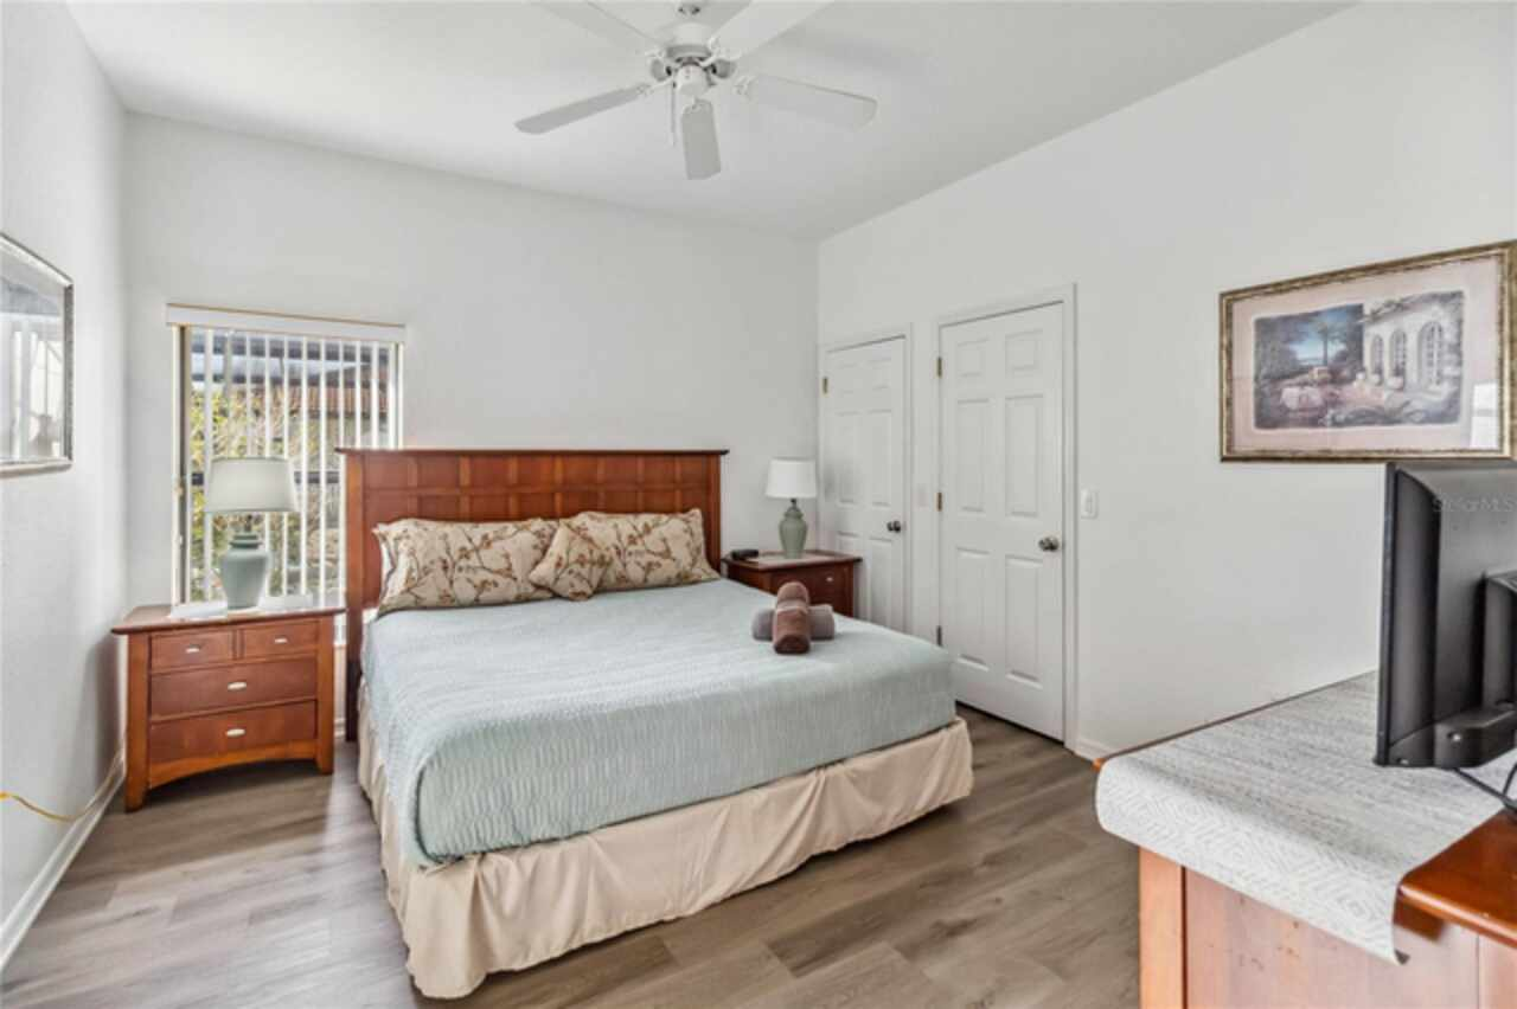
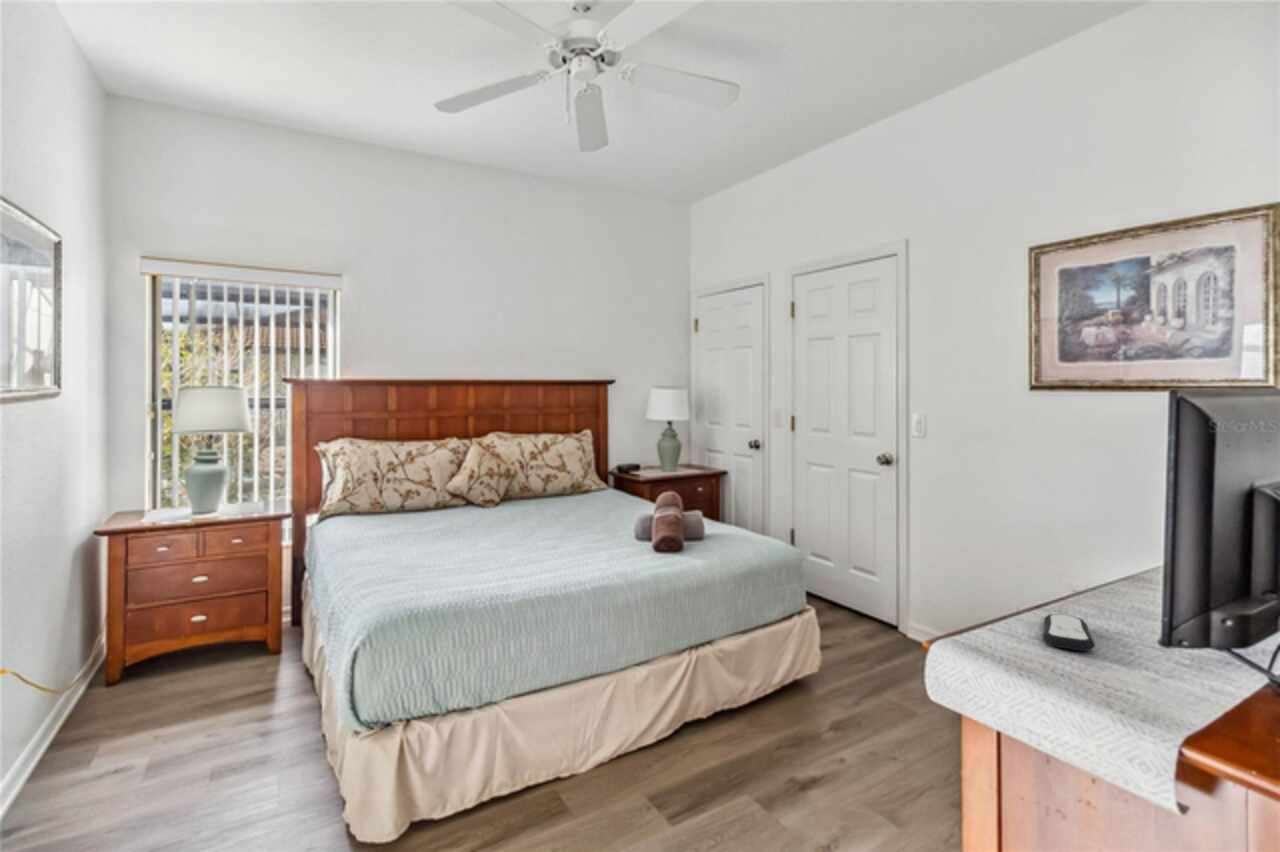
+ remote control [1041,613,1096,652]
